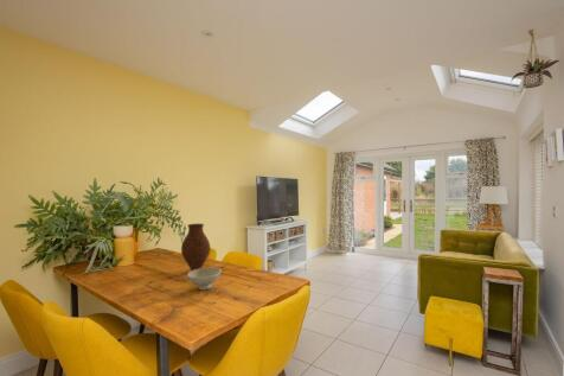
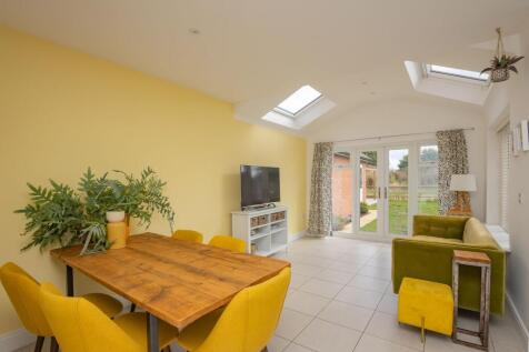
- bowl [186,266,222,291]
- vase [180,223,211,272]
